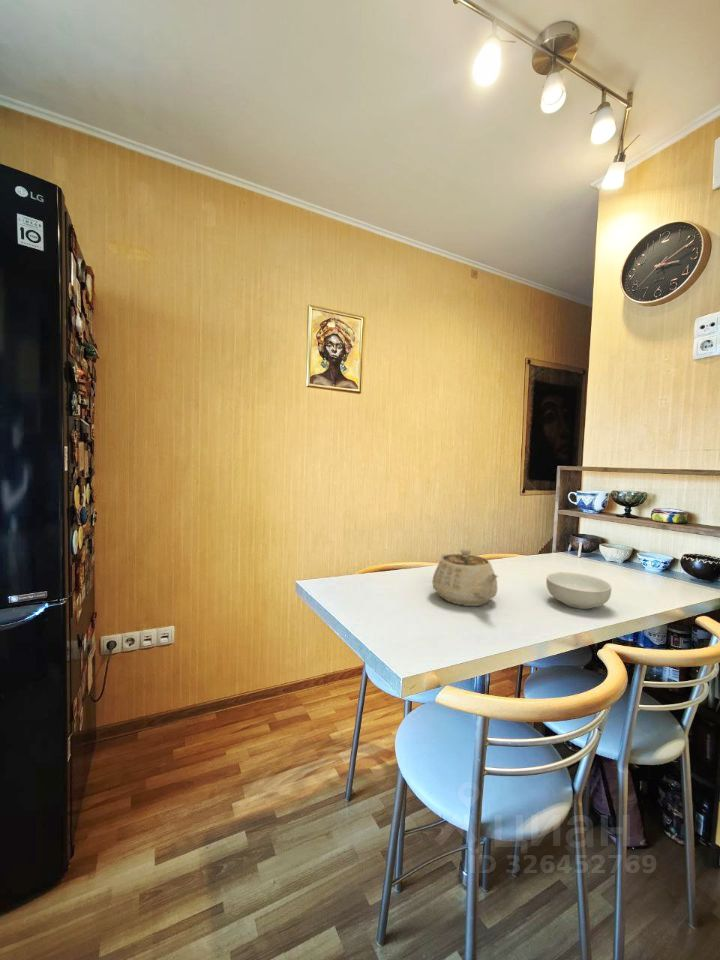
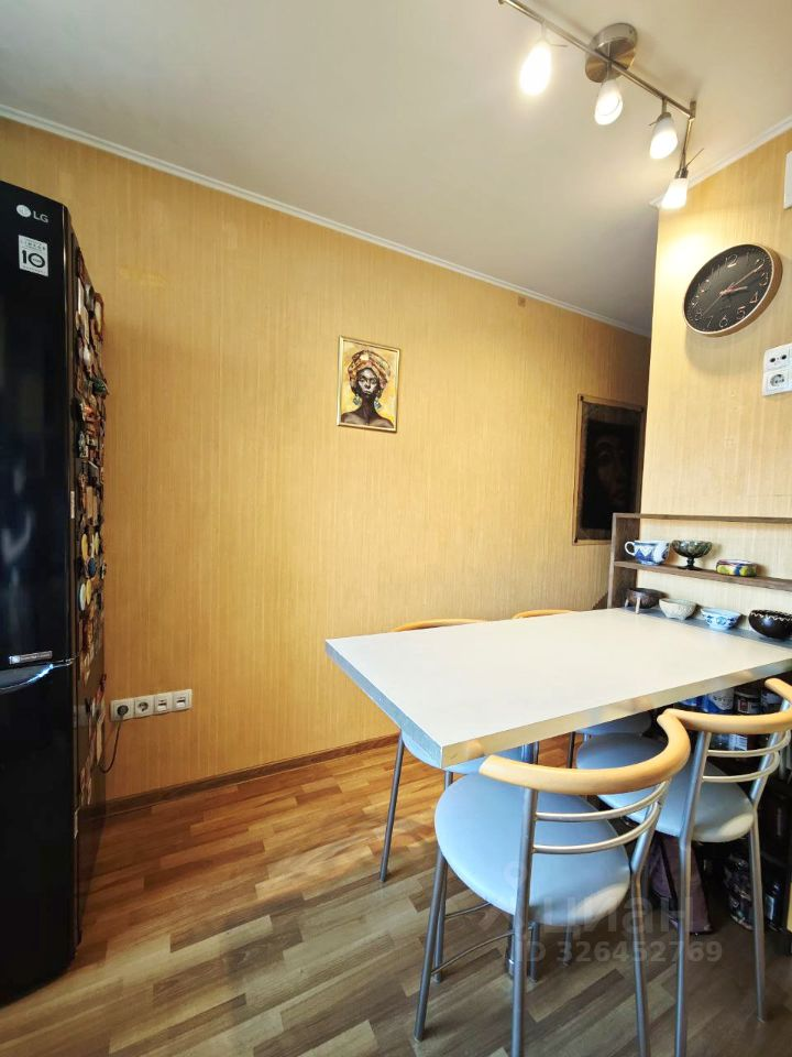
- cereal bowl [545,571,612,610]
- teapot [431,548,499,607]
